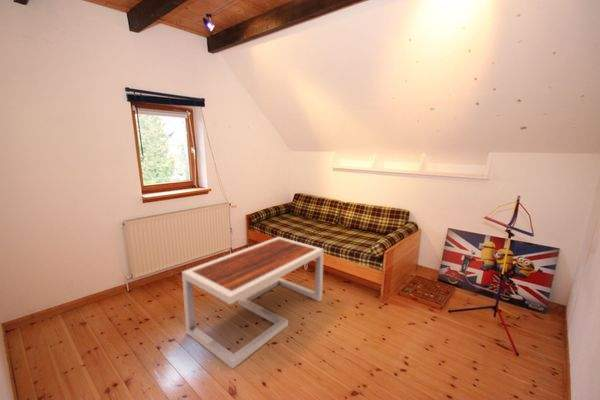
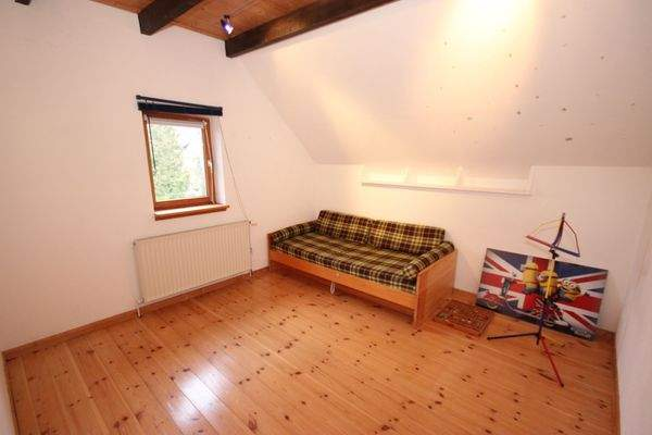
- coffee table [181,236,325,370]
